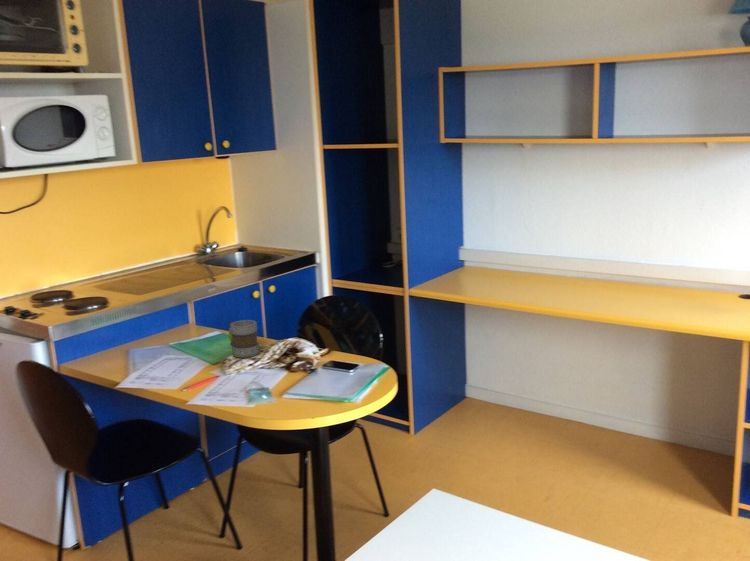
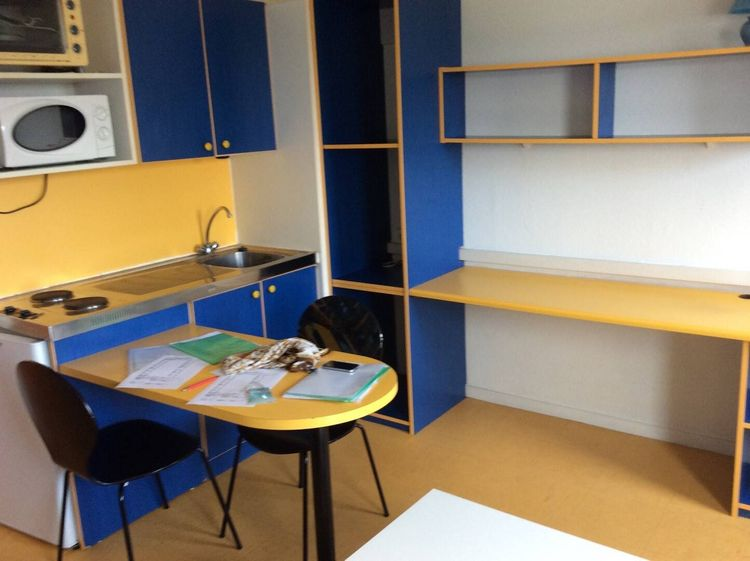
- mug [228,319,261,359]
